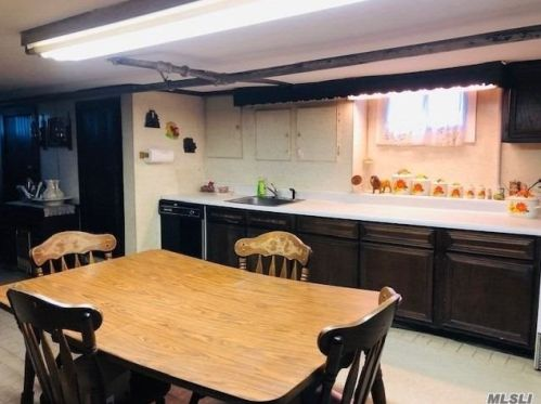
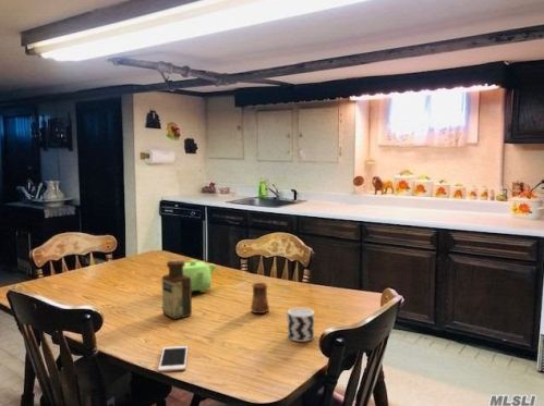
+ teapot [183,259,217,294]
+ bottle [161,258,193,320]
+ cup [250,282,270,315]
+ cell phone [157,345,189,372]
+ cup [286,307,315,343]
